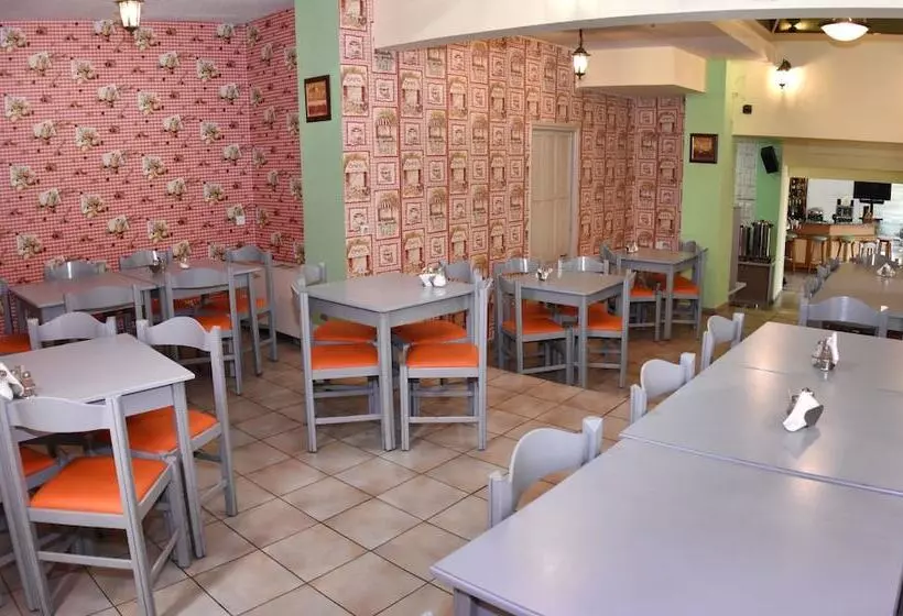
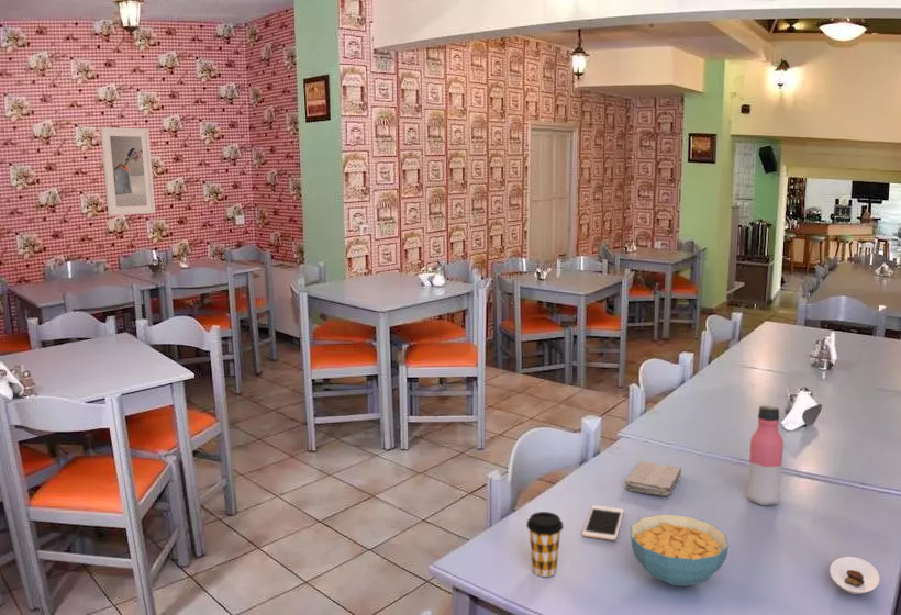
+ water bottle [746,404,785,507]
+ cereal bowl [630,513,730,588]
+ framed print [99,126,156,216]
+ coffee cup [525,511,565,578]
+ cell phone [581,504,625,541]
+ washcloth [624,460,682,497]
+ saucer [828,556,880,595]
